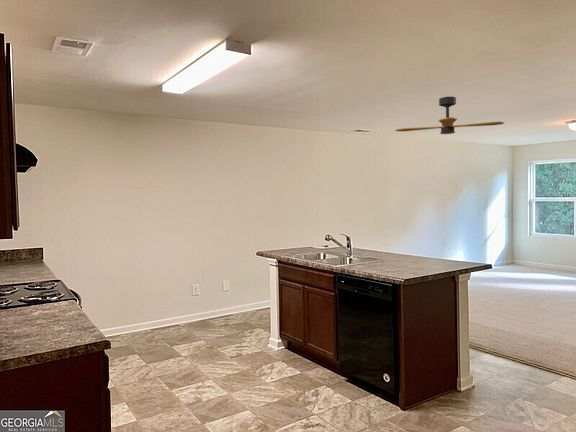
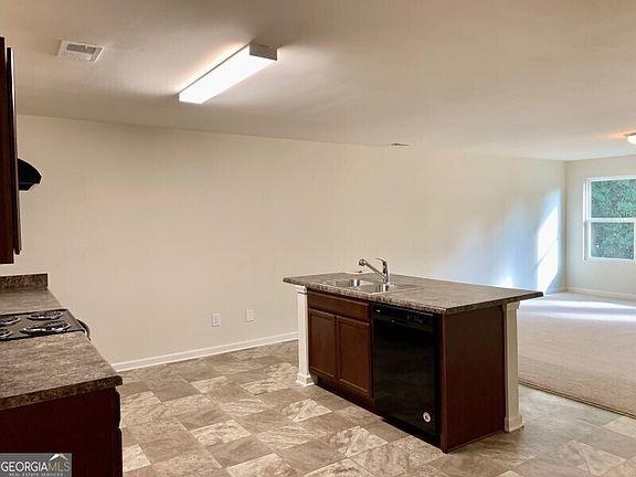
- ceiling fan [394,96,506,135]
